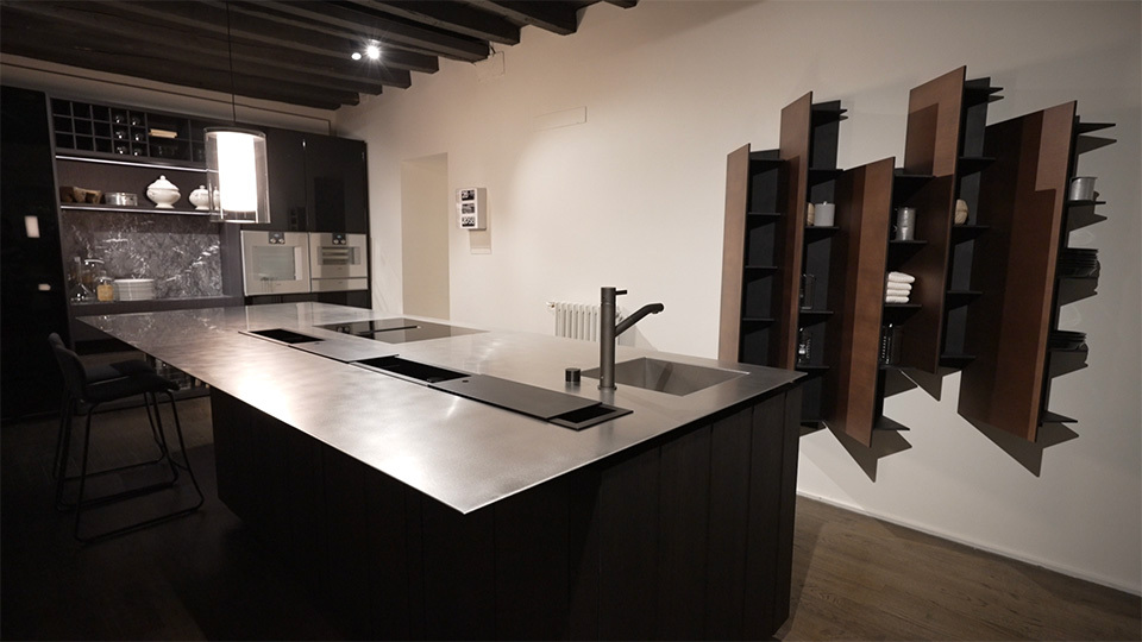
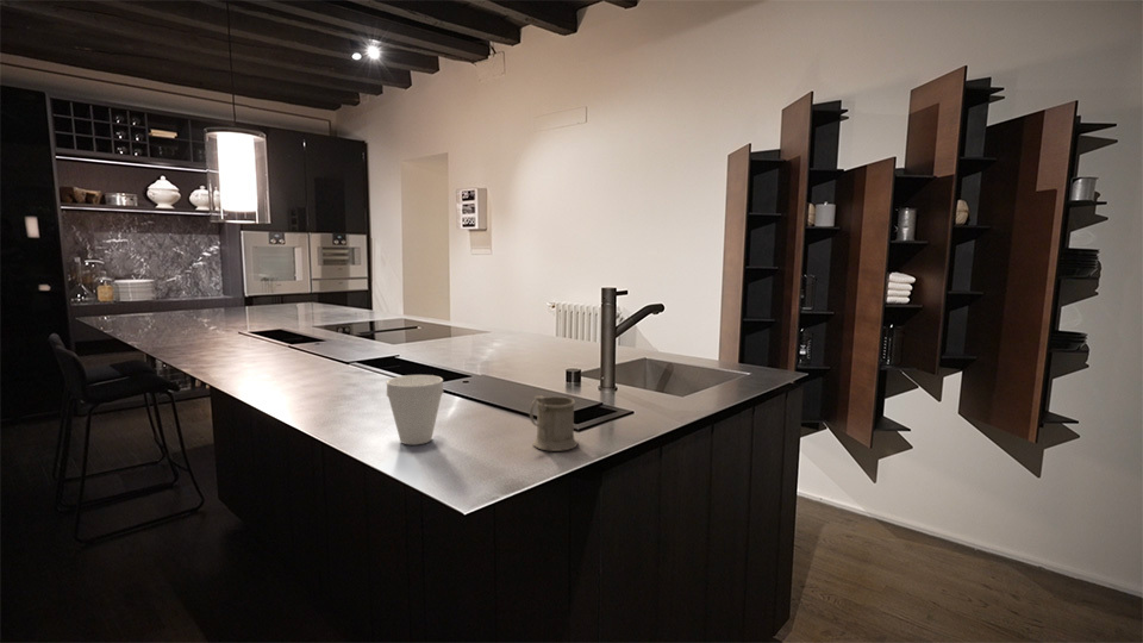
+ cup [386,374,444,445]
+ mug [529,394,579,452]
